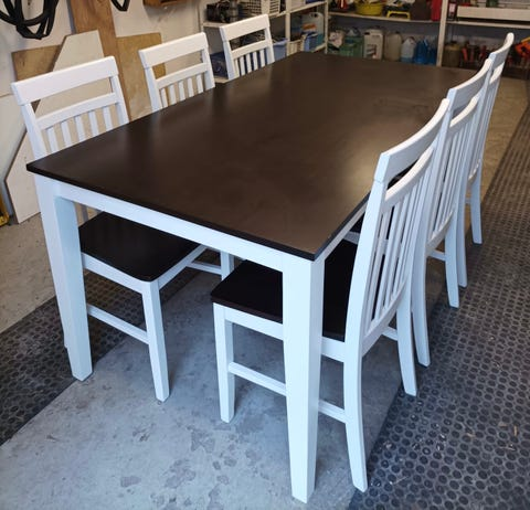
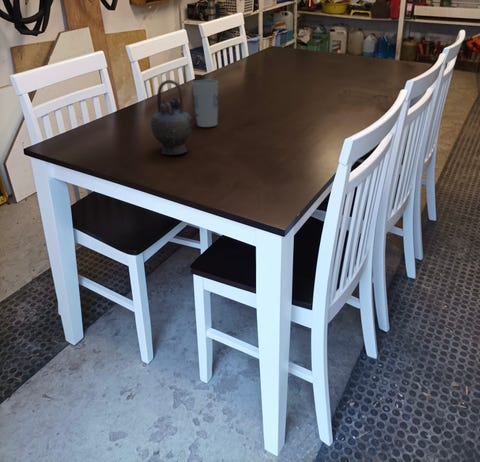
+ cup [191,79,219,128]
+ teapot [150,79,199,156]
